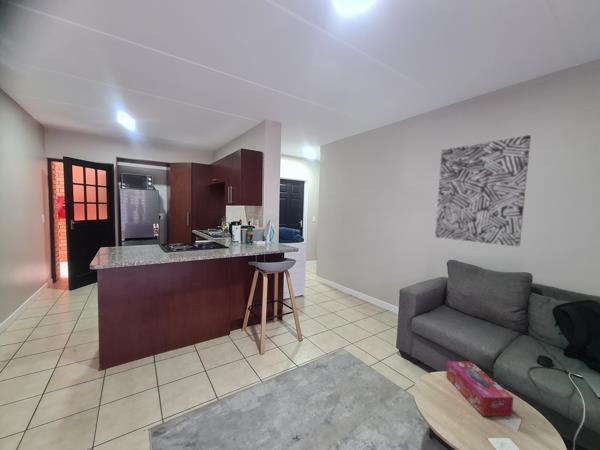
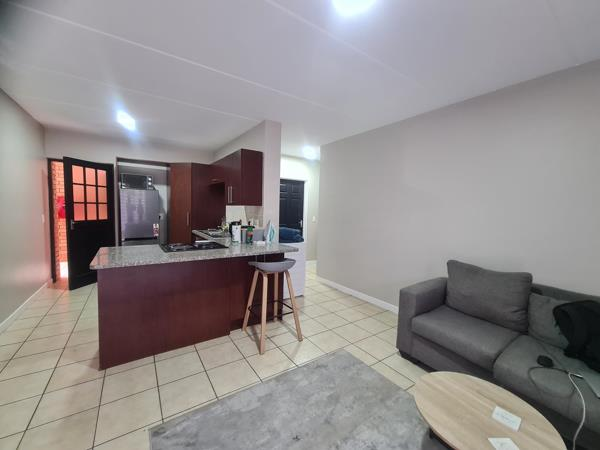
- wall art [434,134,532,248]
- tissue box [445,360,515,417]
